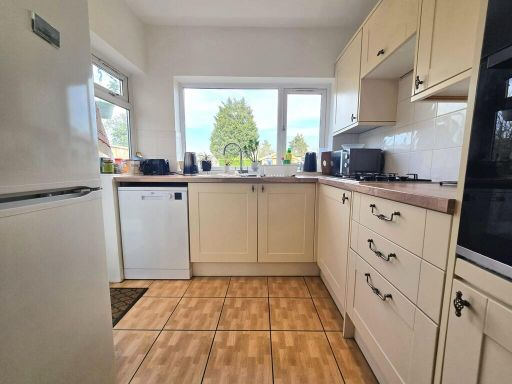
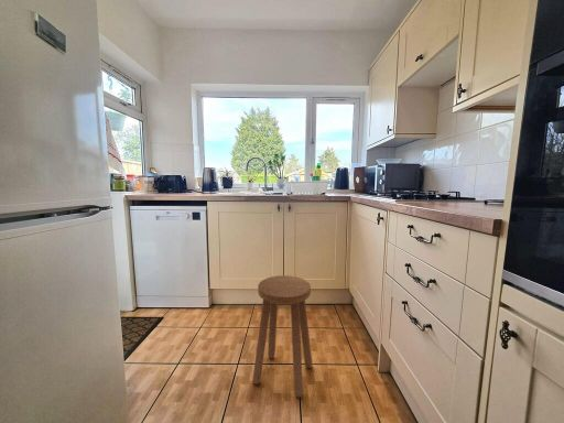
+ stool [251,274,313,399]
